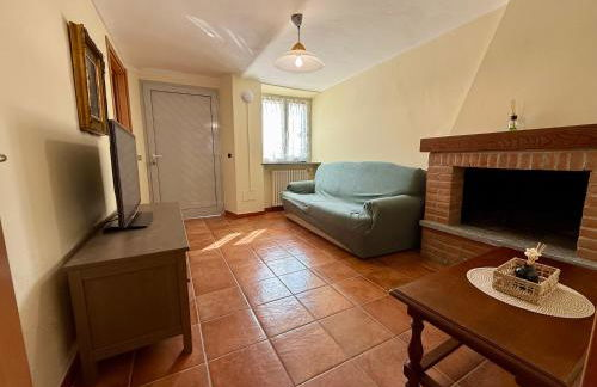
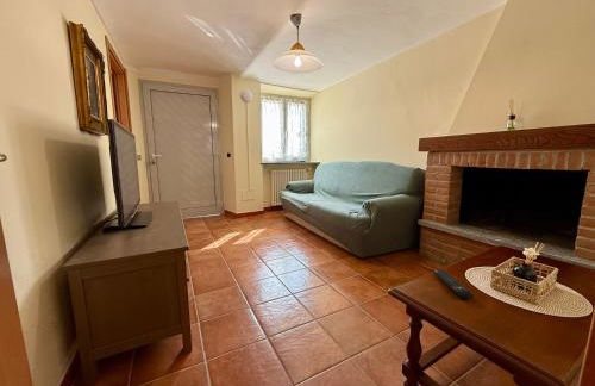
+ remote control [431,268,475,299]
